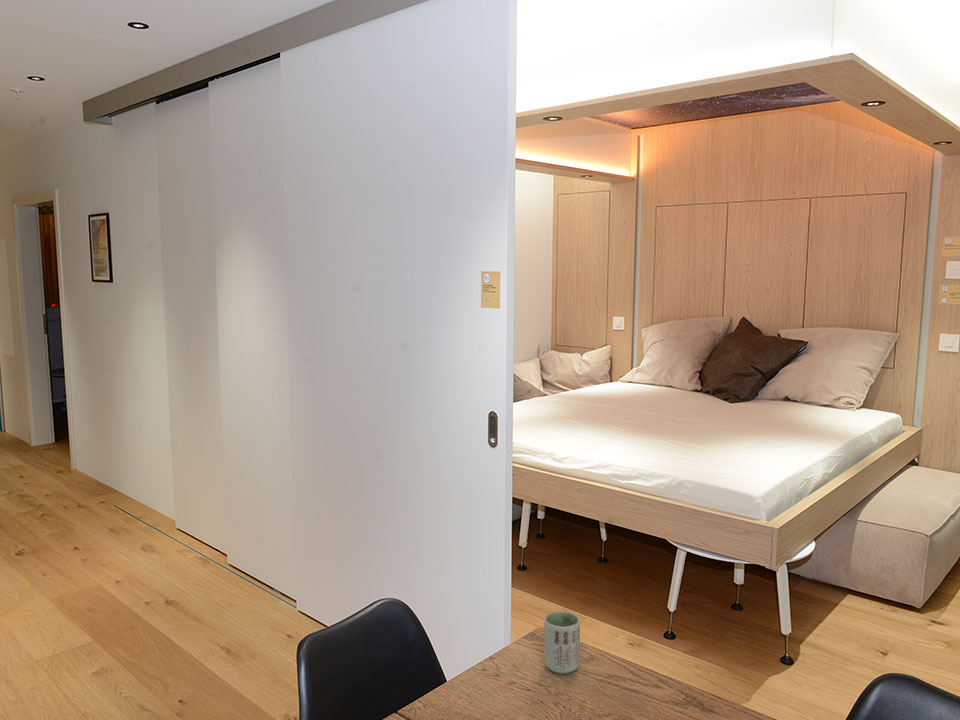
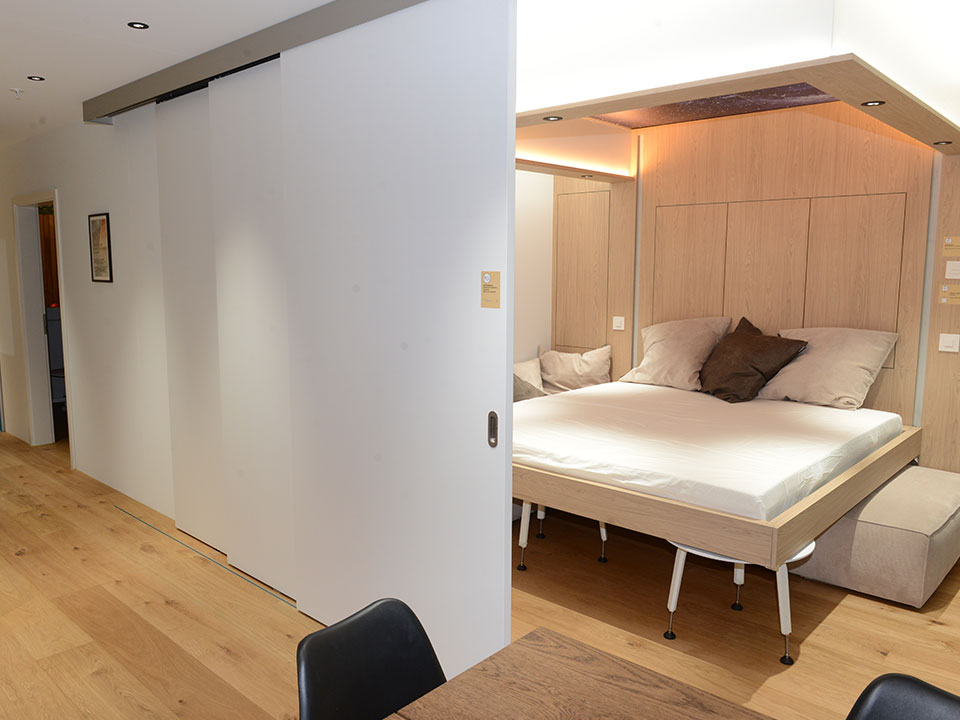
- cup [543,610,581,675]
